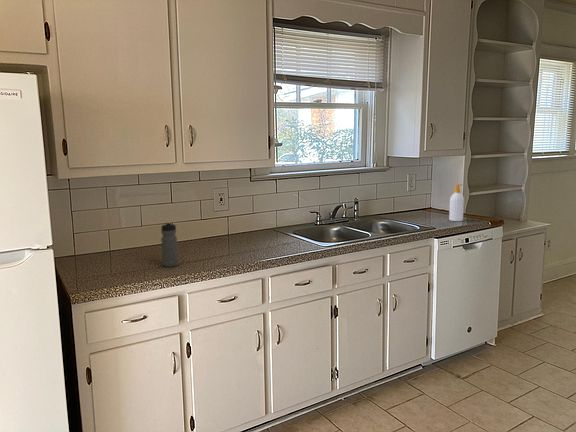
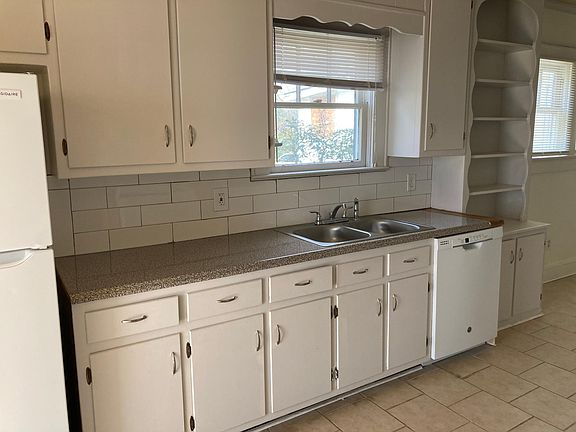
- soap bottle [448,183,466,222]
- water bottle [160,221,179,268]
